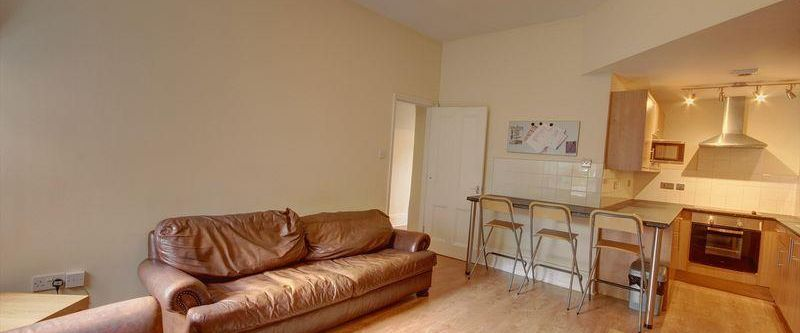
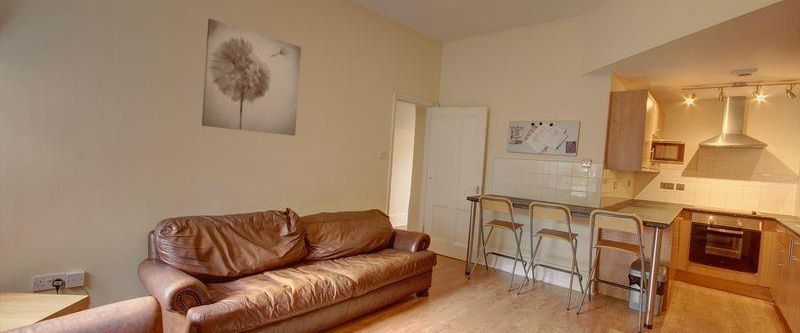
+ wall art [201,18,302,137]
